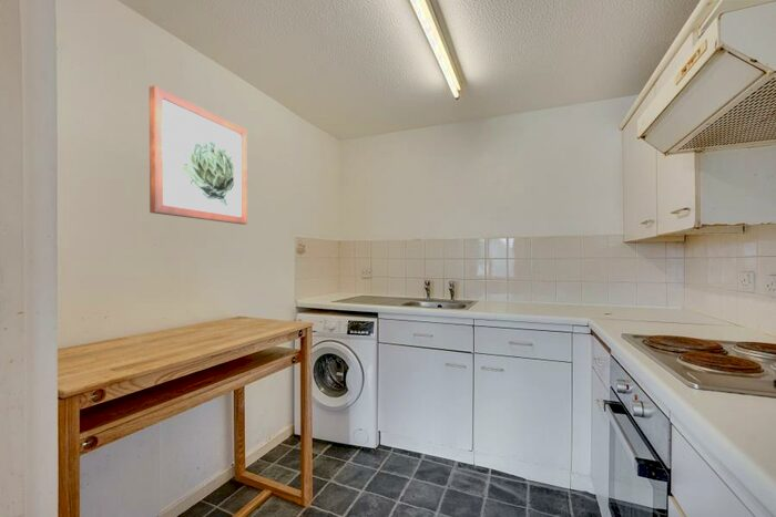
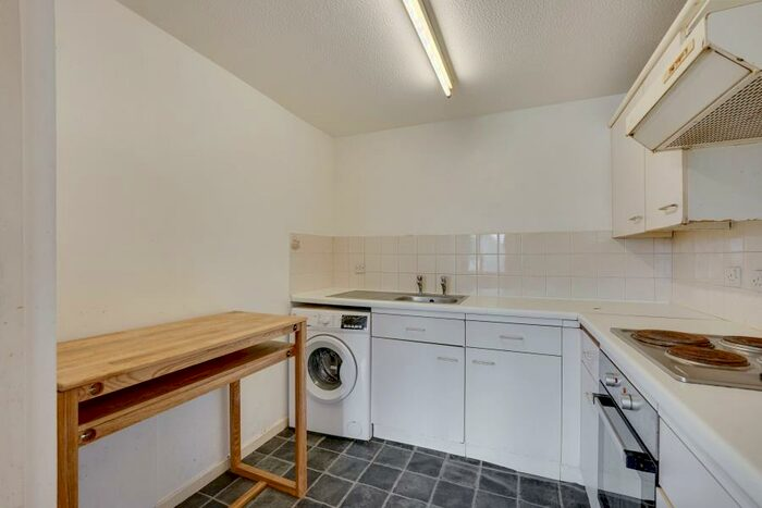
- wall art [149,84,248,226]
